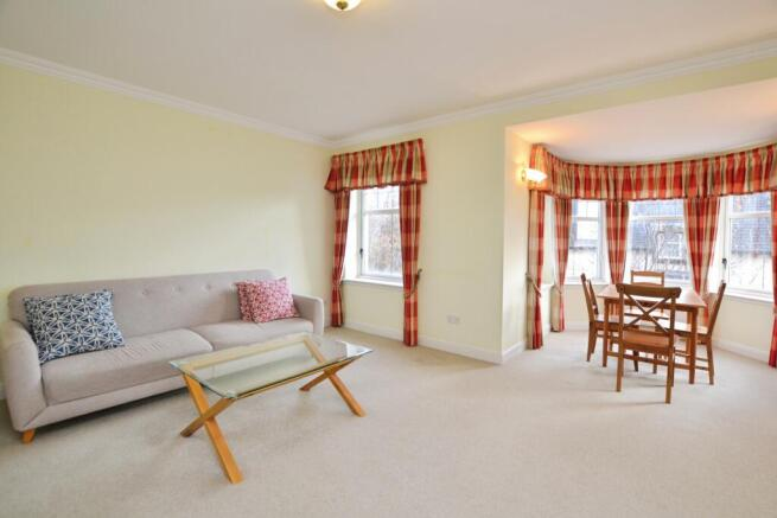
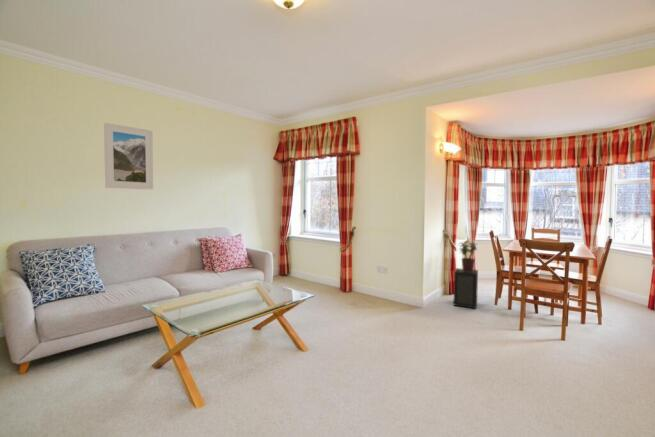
+ potted plant [457,240,478,272]
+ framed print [103,122,154,191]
+ speaker [453,267,479,310]
